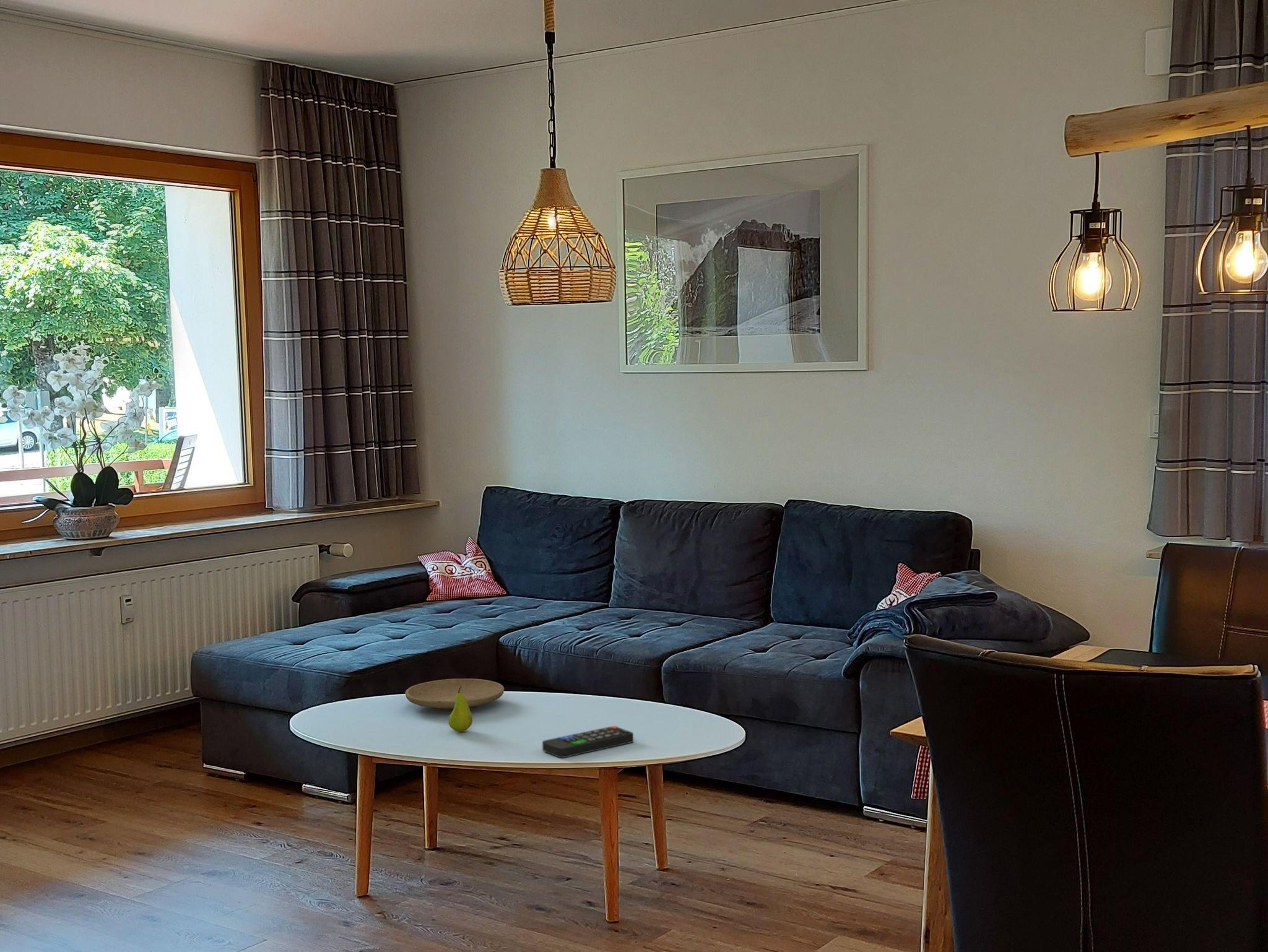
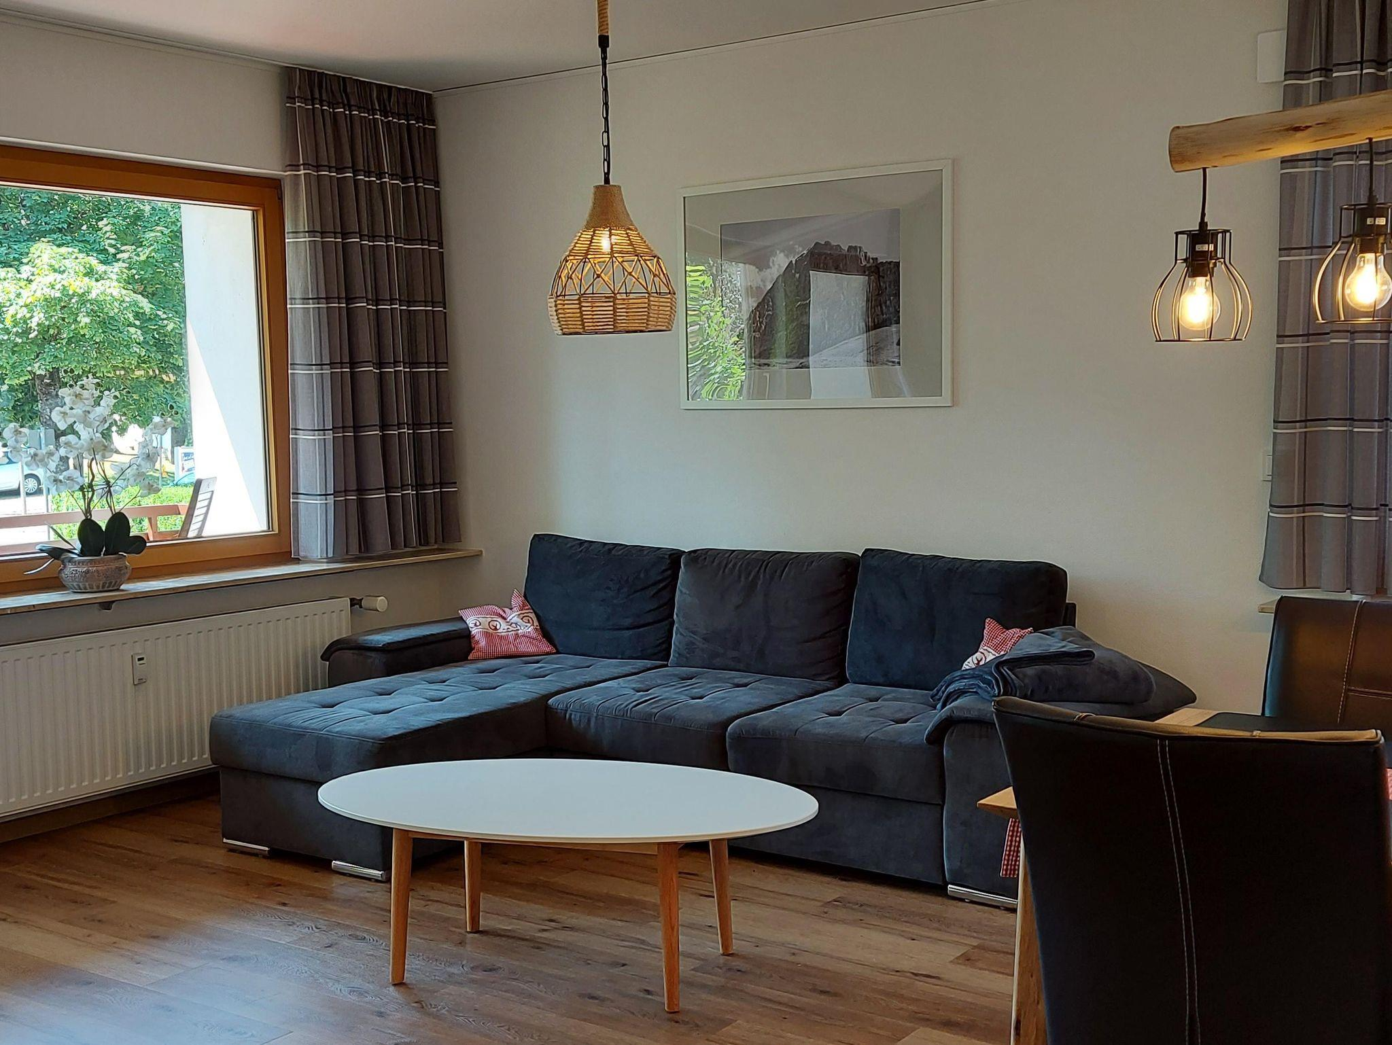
- remote control [542,725,634,758]
- fruit [448,687,473,732]
- plate [405,678,505,712]
